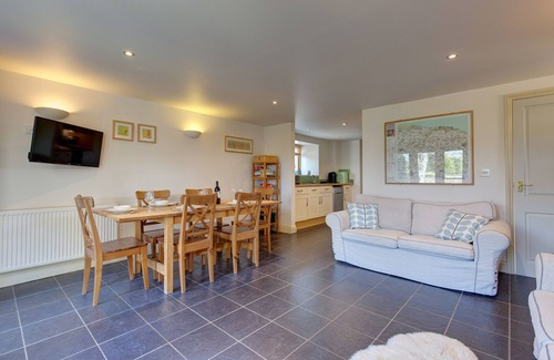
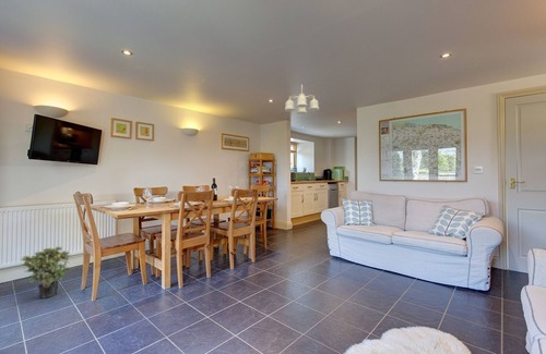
+ potted plant [20,245,72,300]
+ ceiling light fixture [284,84,320,115]
